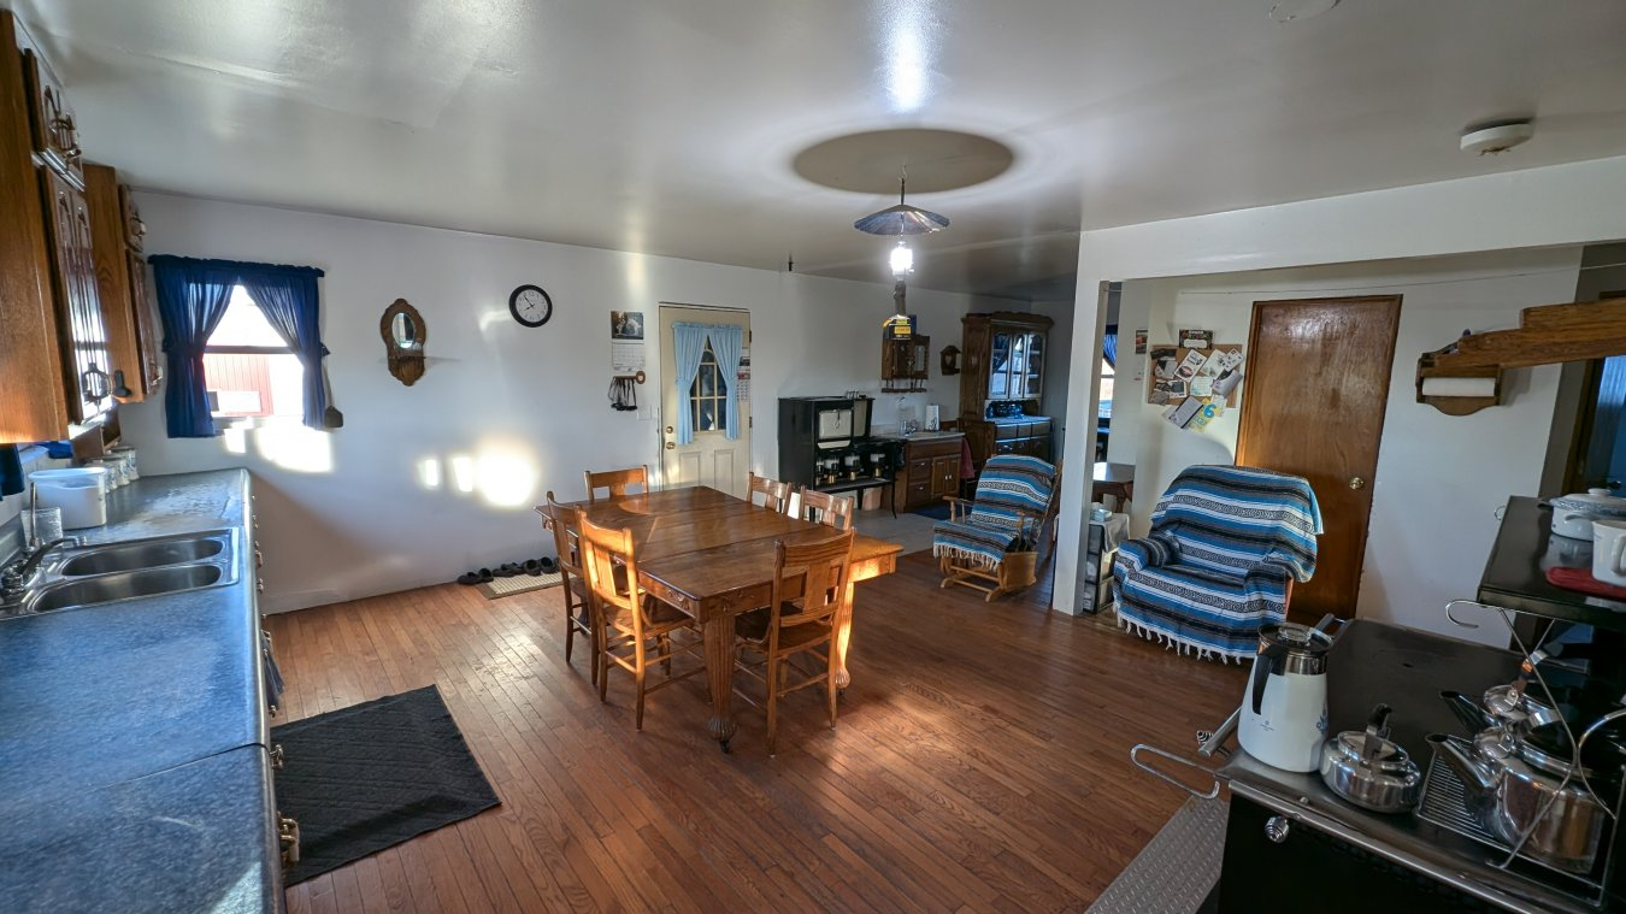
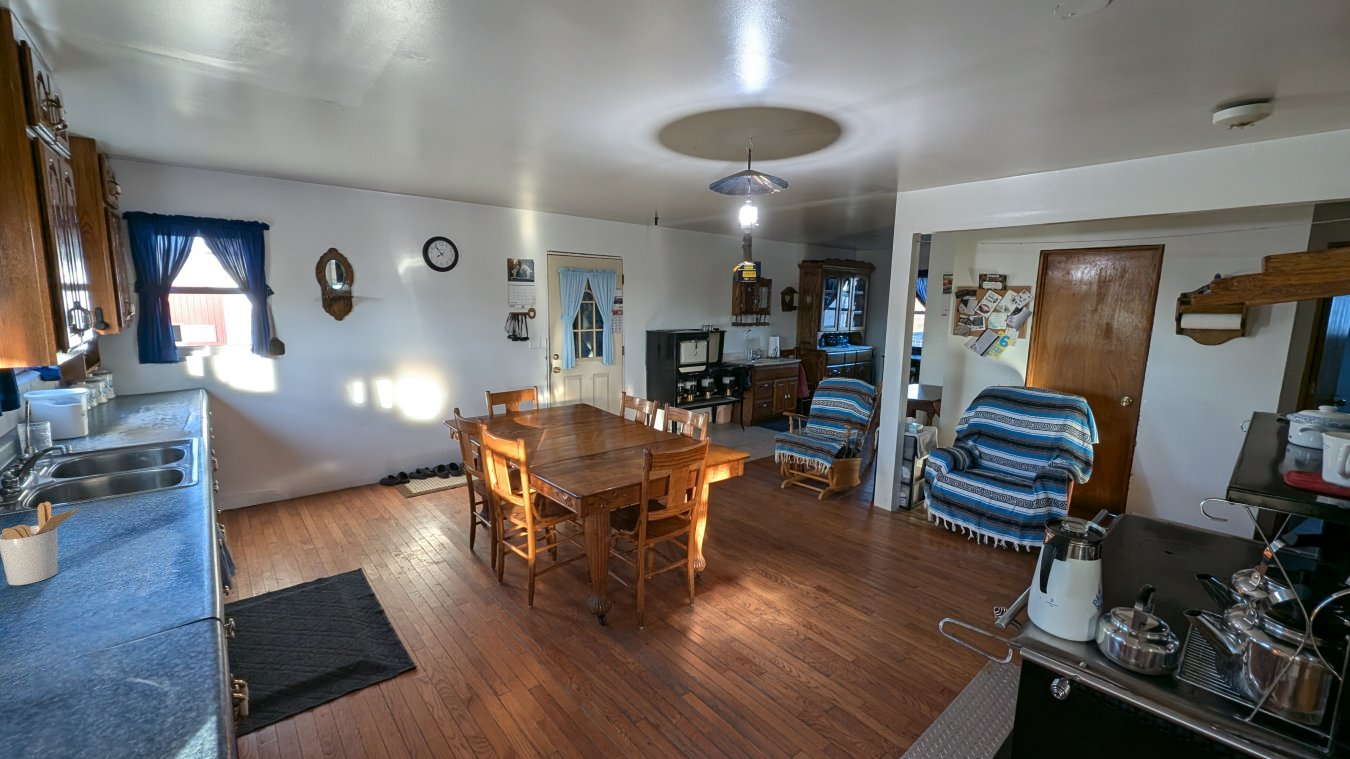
+ utensil holder [0,501,83,586]
